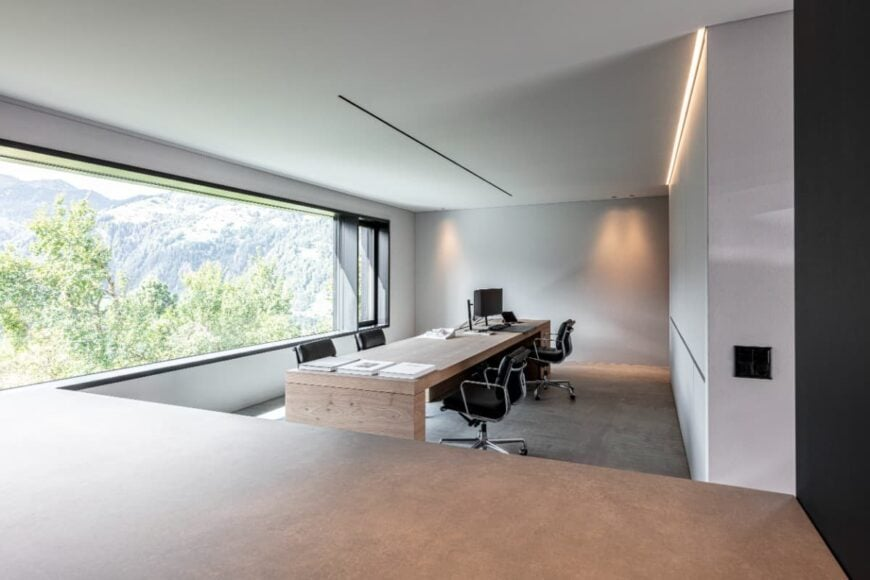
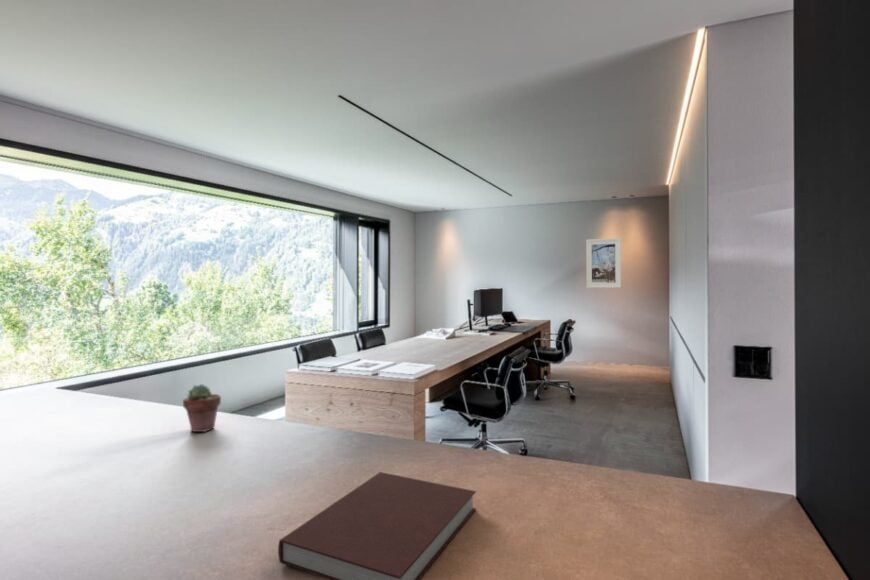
+ potted succulent [182,383,222,433]
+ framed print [585,237,622,289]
+ notebook [277,471,477,580]
